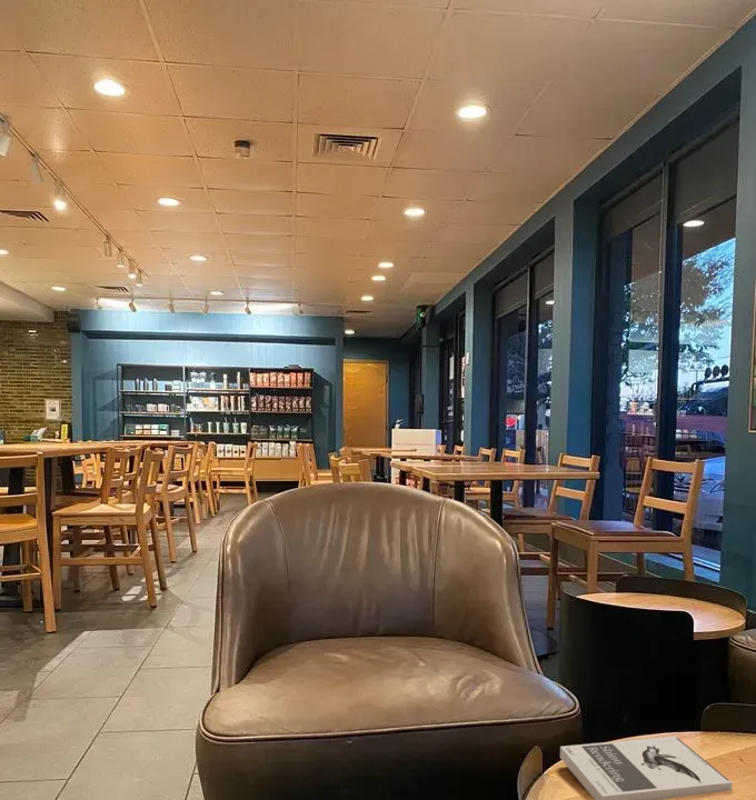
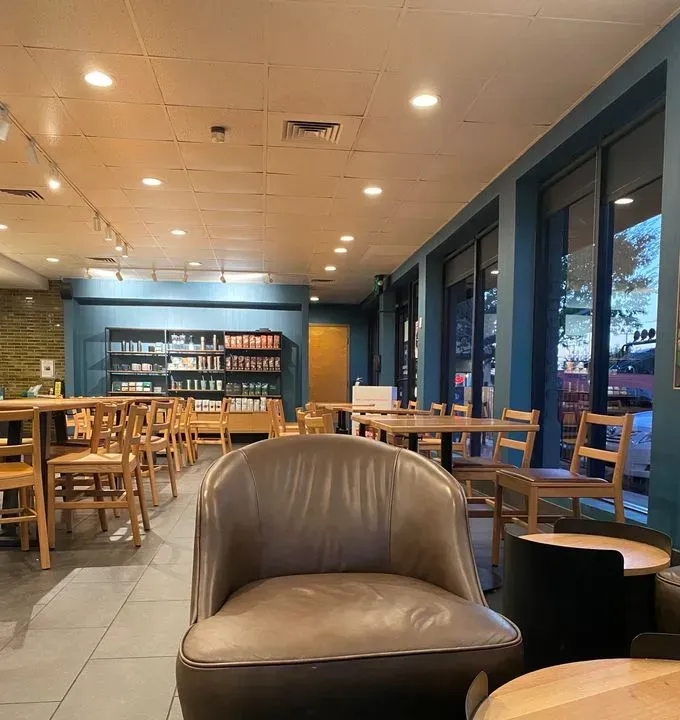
- book [559,736,733,800]
